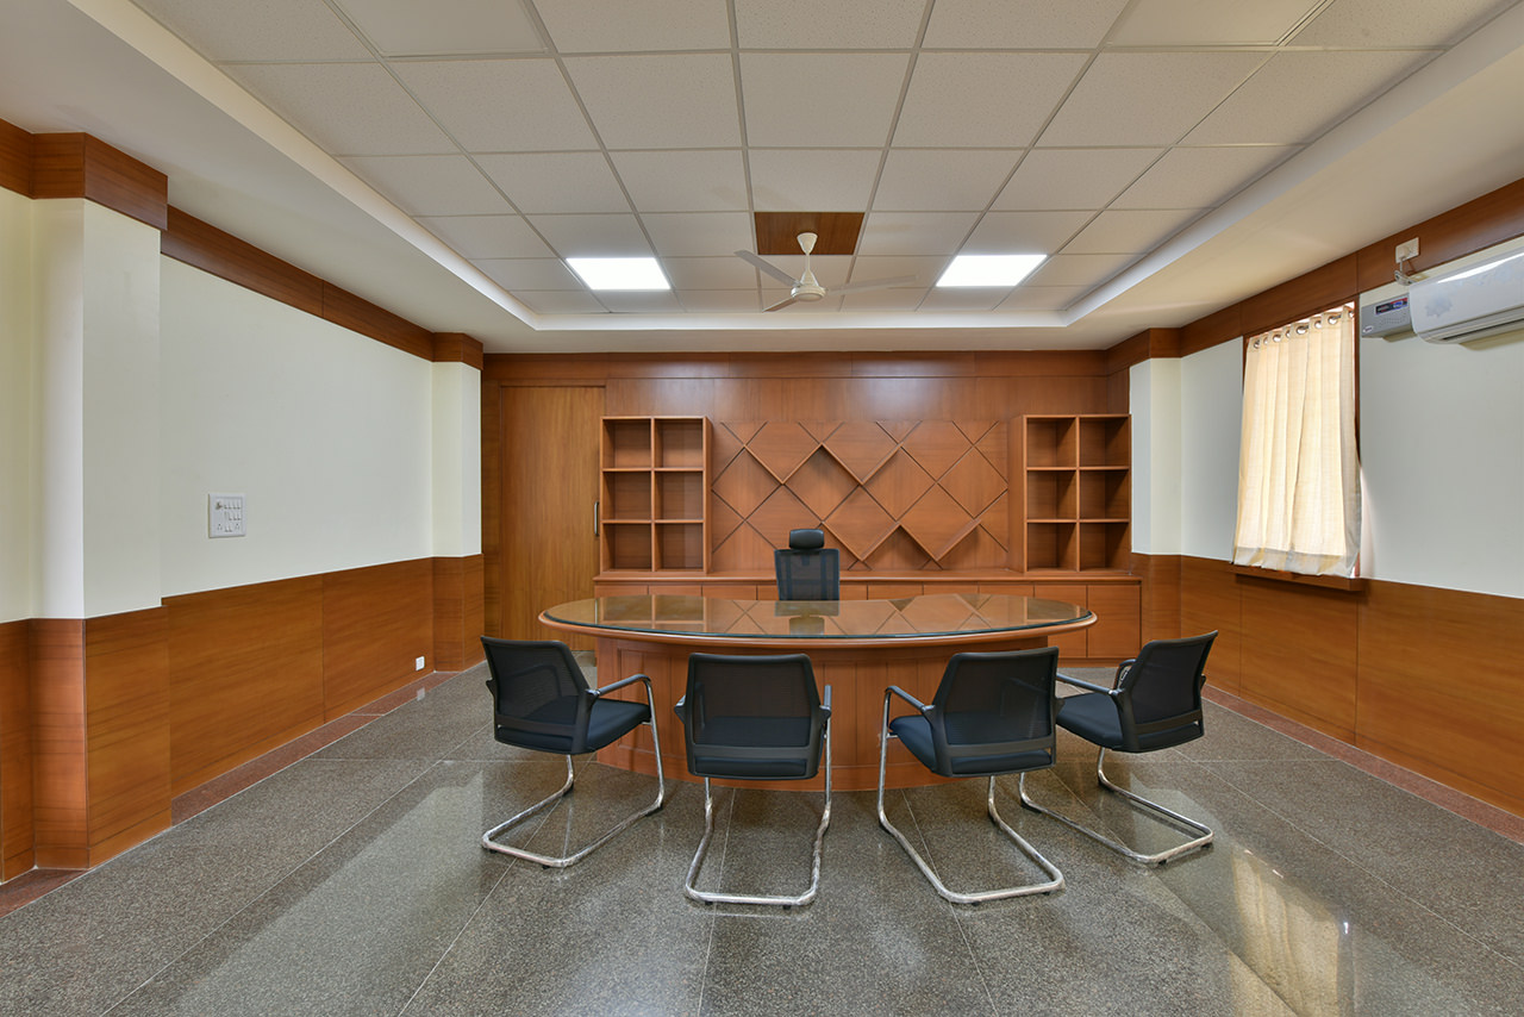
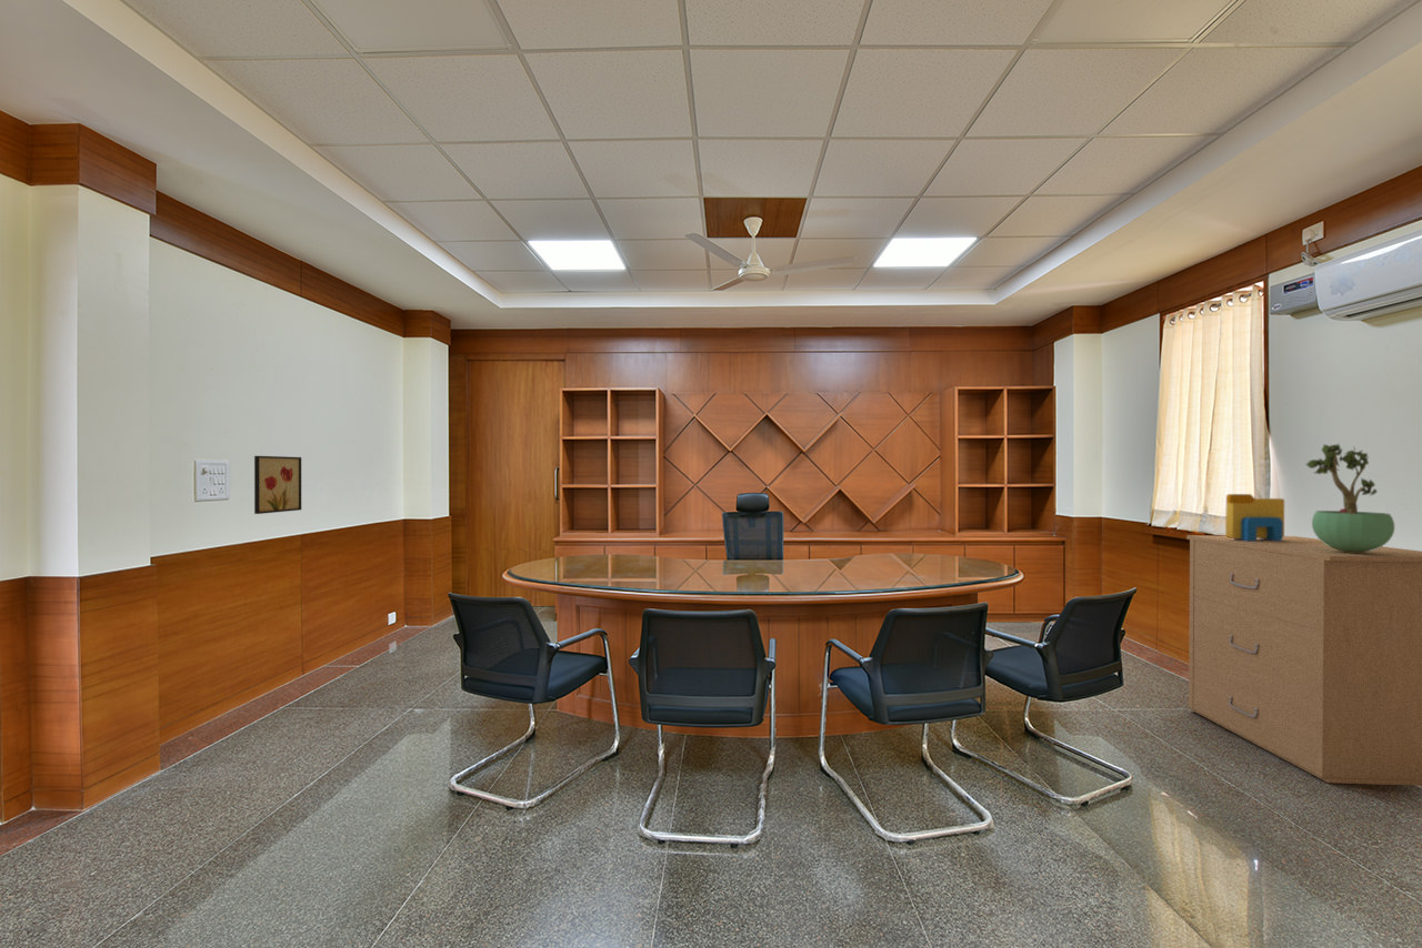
+ folder [1224,493,1285,542]
+ filing cabinet [1185,534,1422,786]
+ wall art [253,455,302,515]
+ potted plant [1304,442,1395,553]
